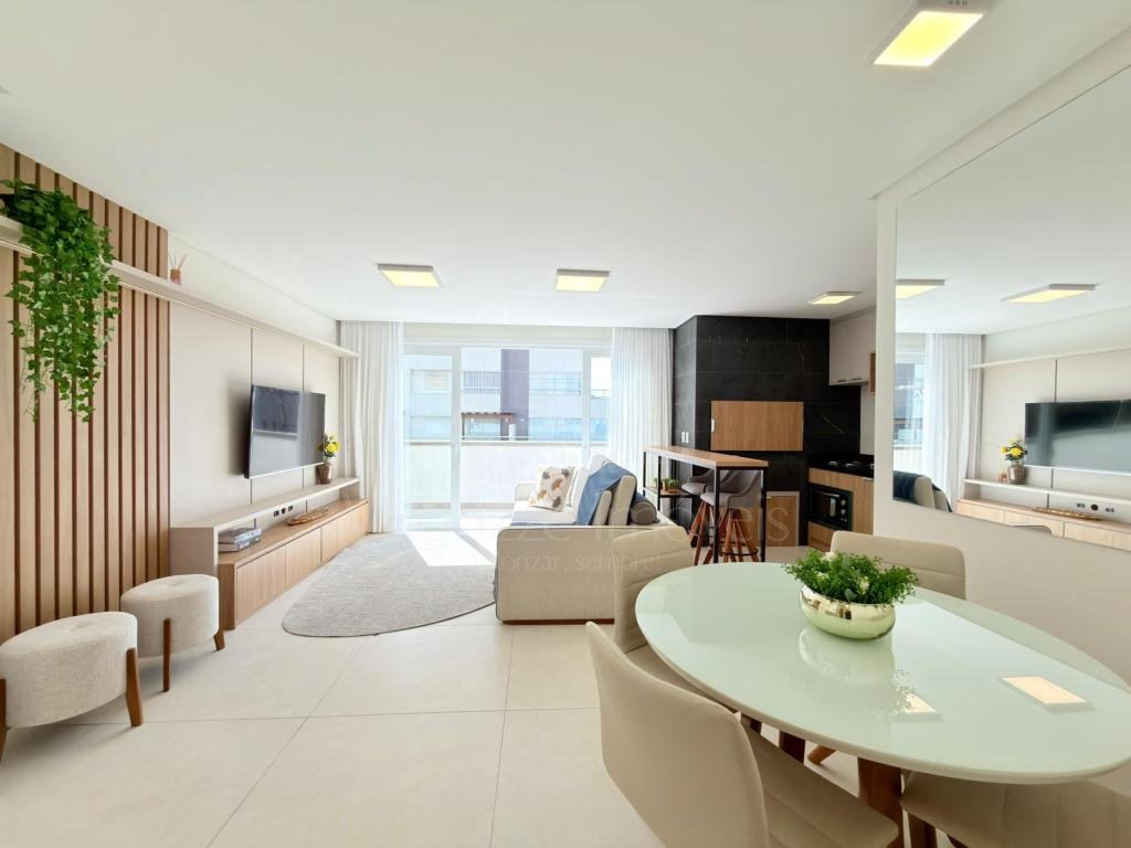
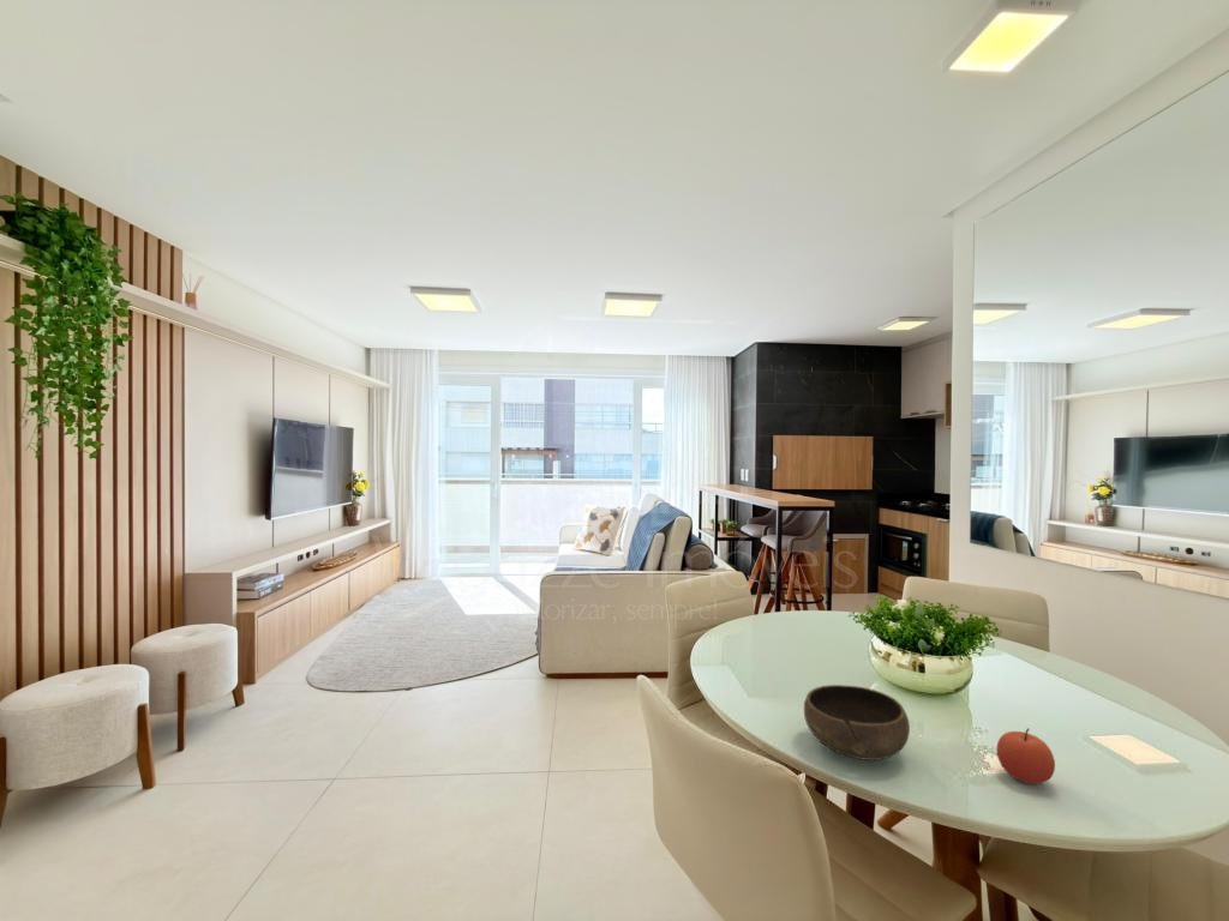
+ bowl [803,684,911,762]
+ apple [995,727,1056,785]
